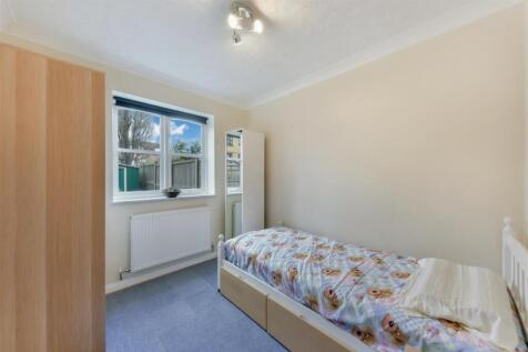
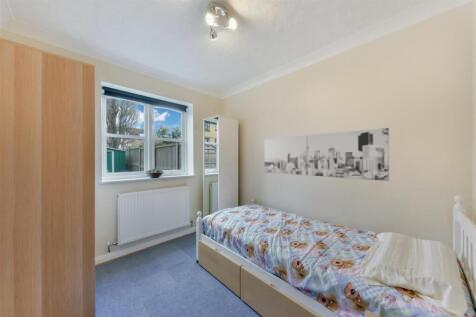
+ wall art [264,127,390,182]
